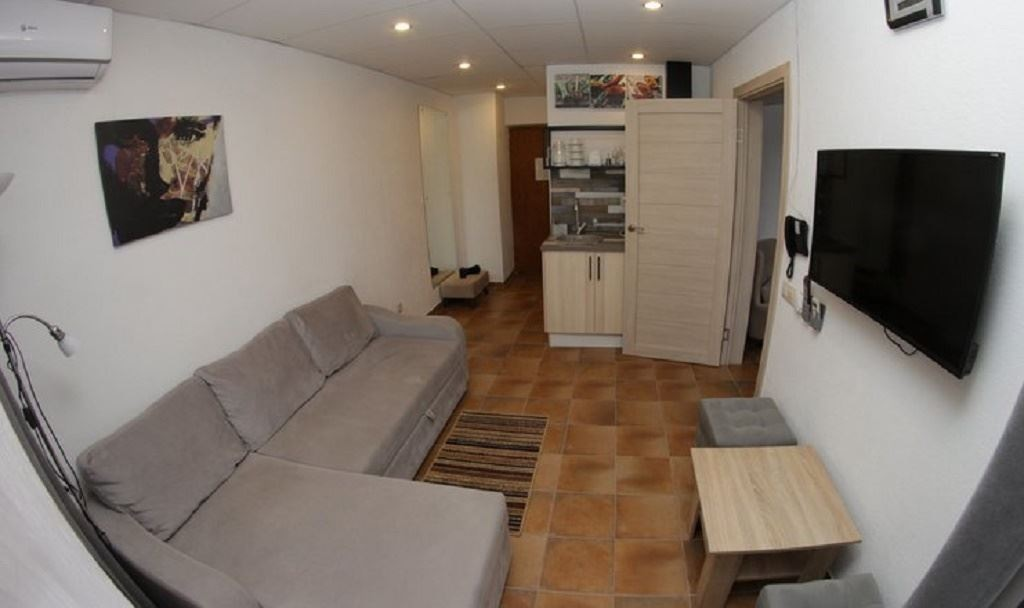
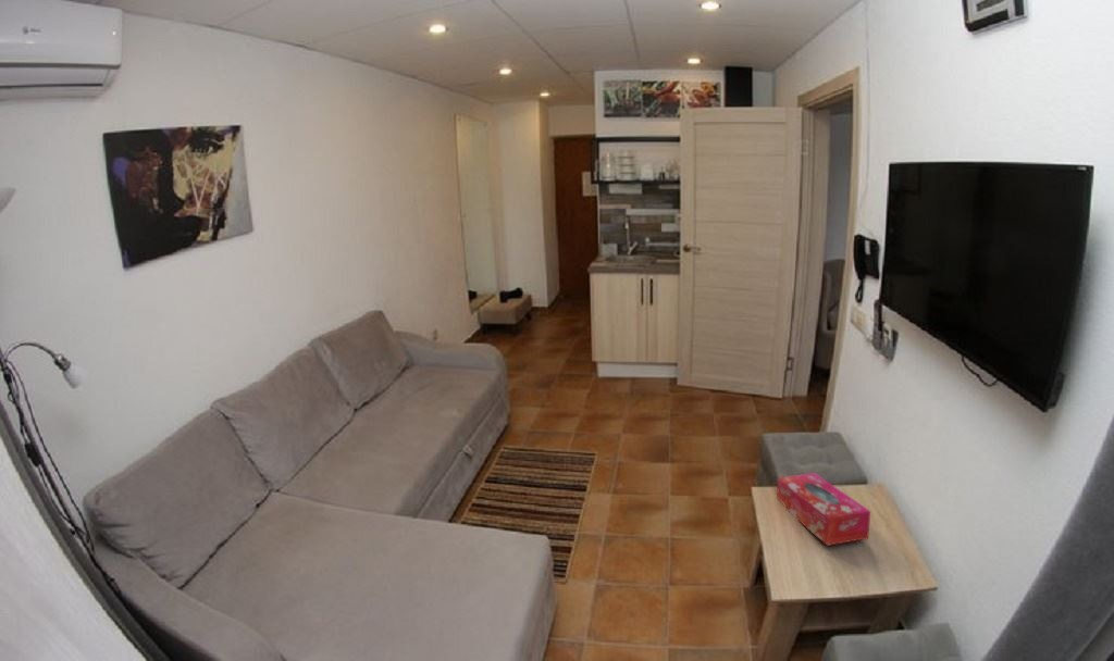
+ tissue box [776,472,871,547]
